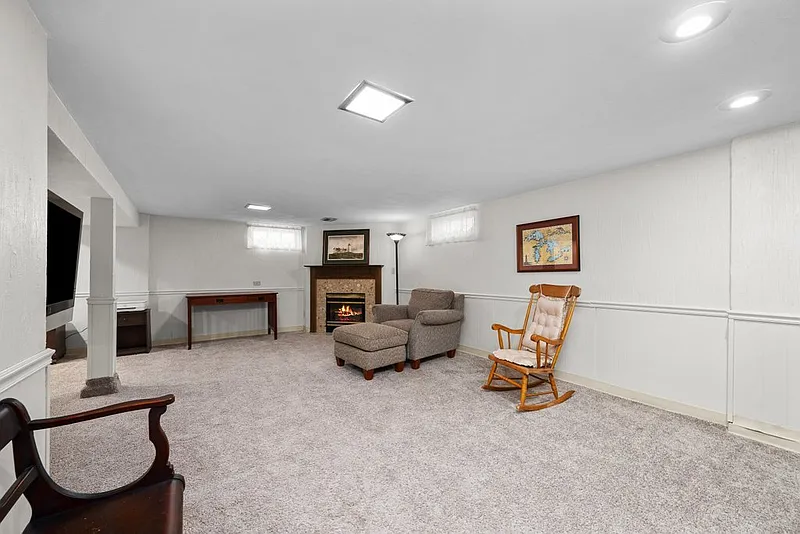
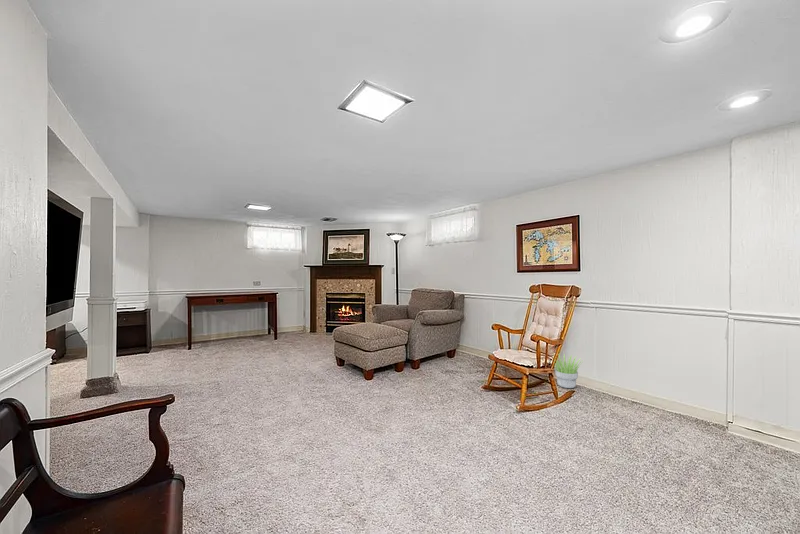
+ potted plant [554,353,584,389]
